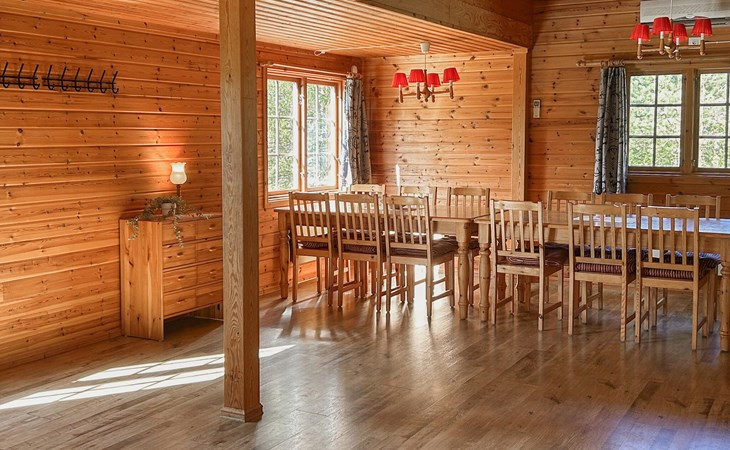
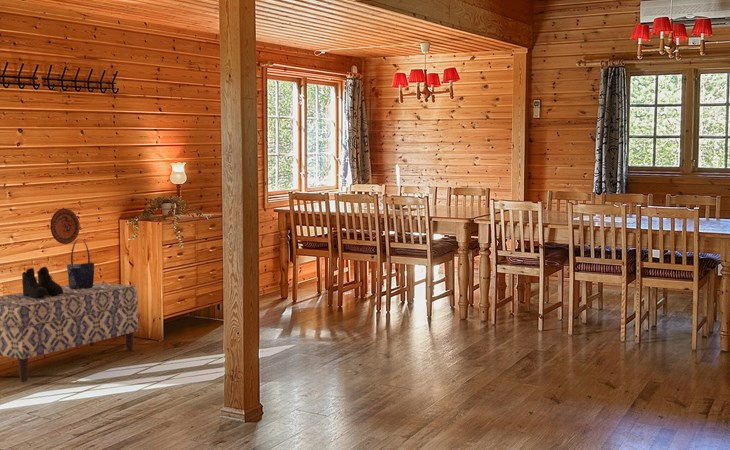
+ boots [21,266,63,298]
+ decorative plate [49,208,81,245]
+ shopping bag [66,237,95,289]
+ bench [0,282,139,383]
